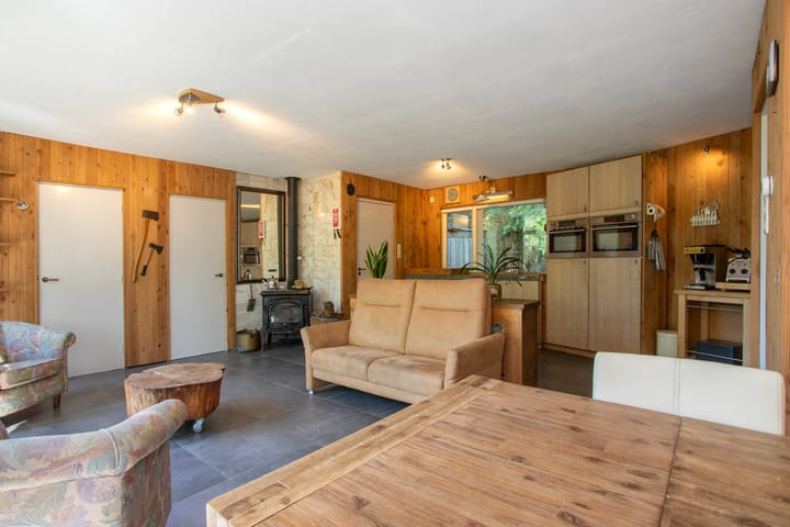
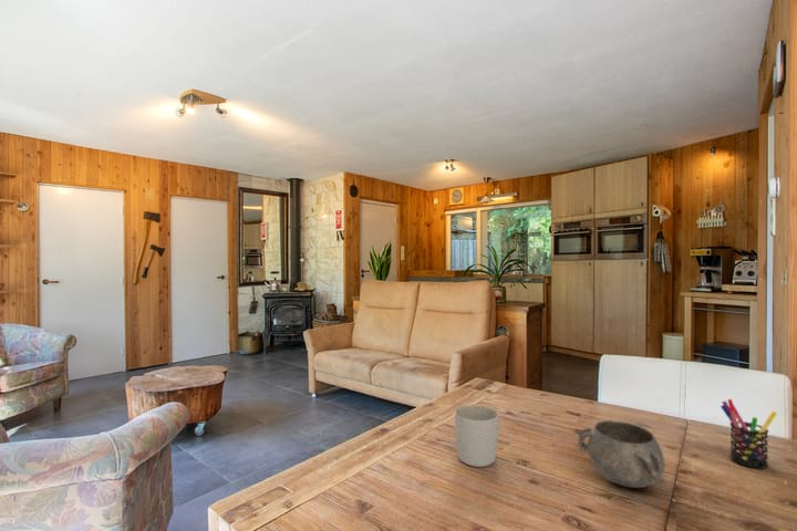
+ decorative bowl [578,419,666,489]
+ mug [454,404,499,468]
+ pen holder [720,398,778,469]
